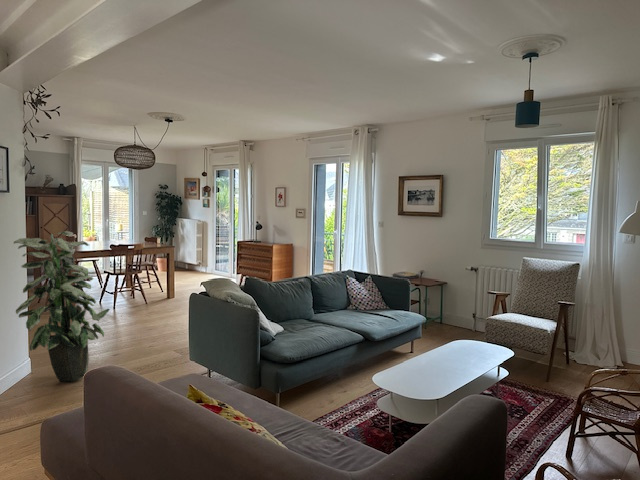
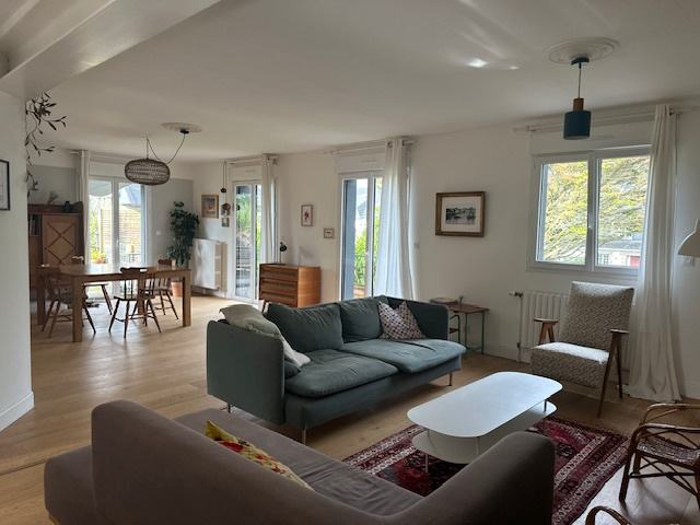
- indoor plant [13,230,111,383]
